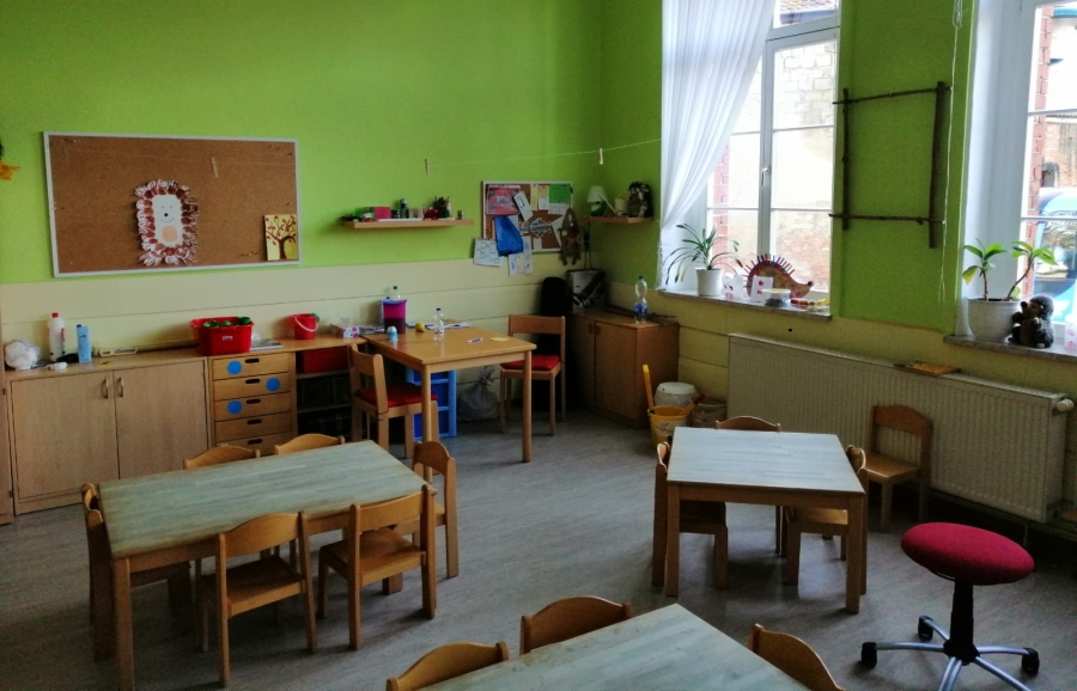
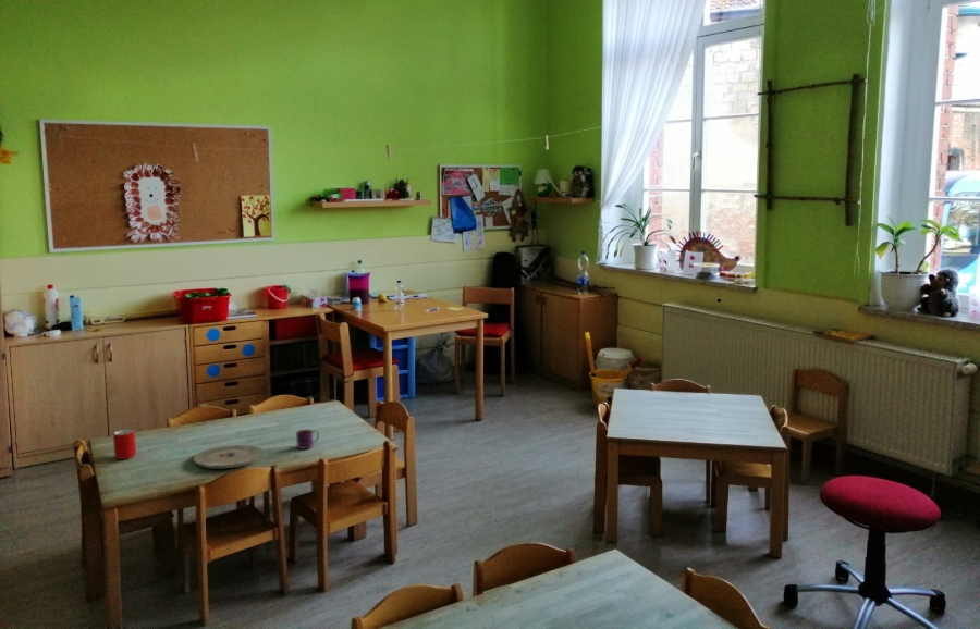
+ mug [295,429,320,451]
+ plate [192,444,265,469]
+ cup [112,429,137,460]
